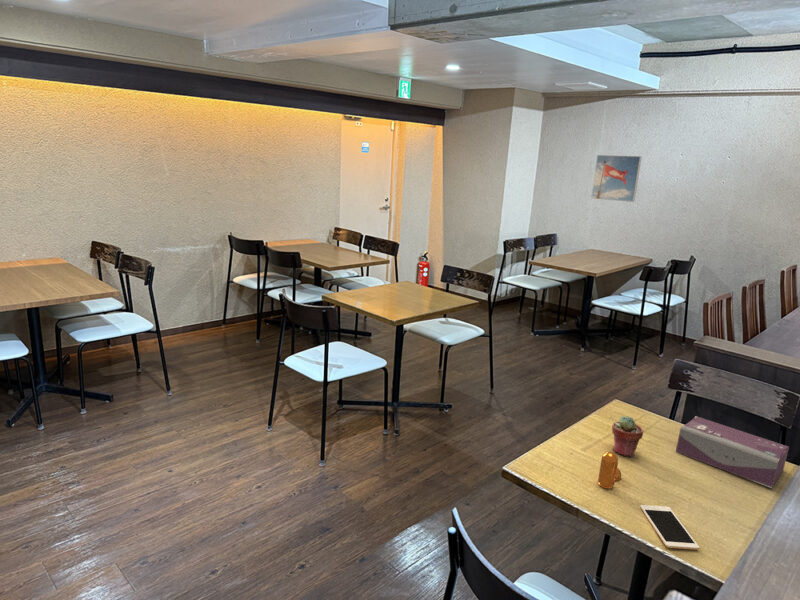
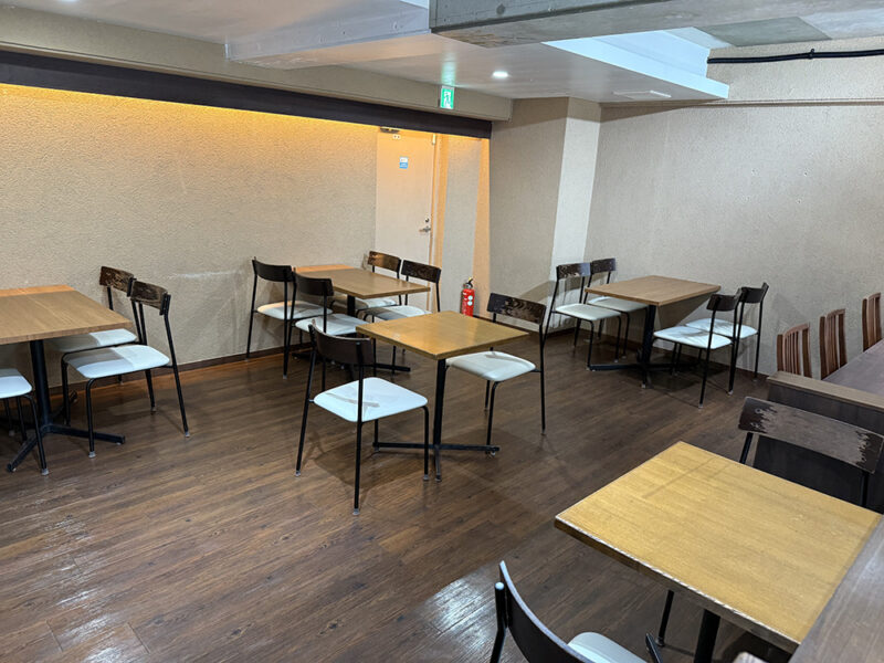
- potted succulent [611,415,644,458]
- pepper shaker [597,451,622,489]
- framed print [590,154,643,203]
- cell phone [639,504,700,551]
- tissue box [675,415,790,489]
